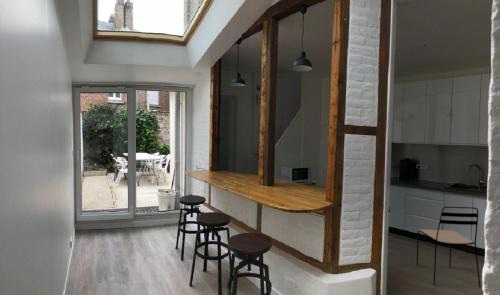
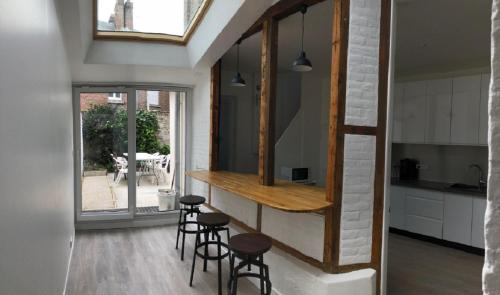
- dining chair [415,206,481,288]
